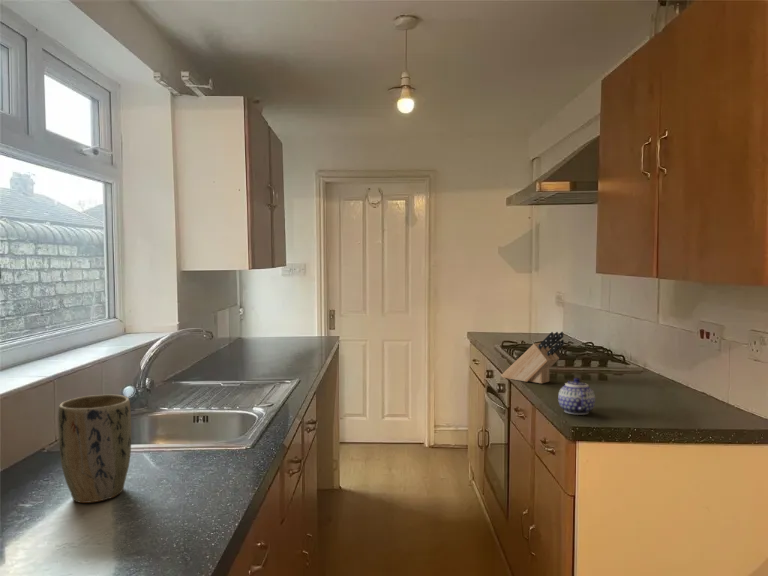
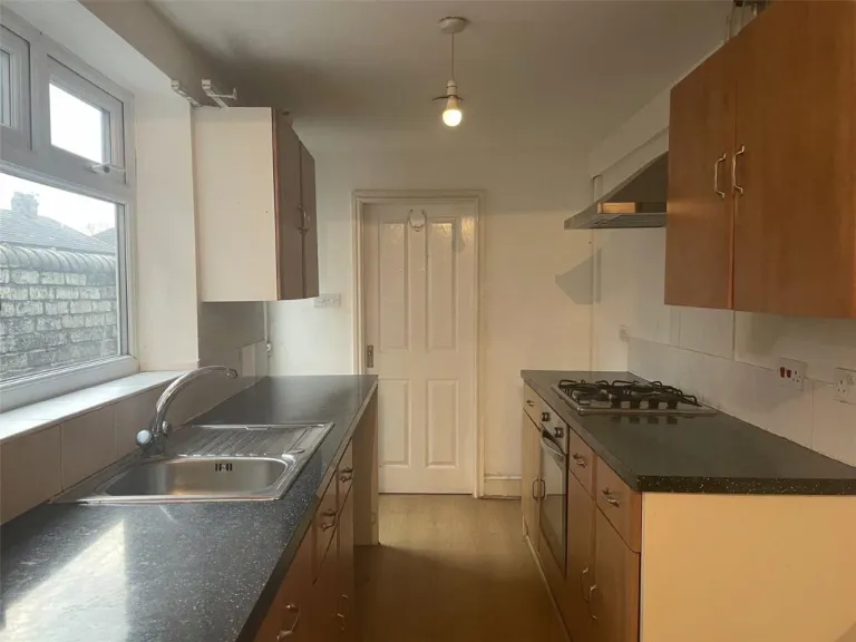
- knife block [500,331,565,385]
- plant pot [57,394,132,504]
- teapot [557,377,596,416]
